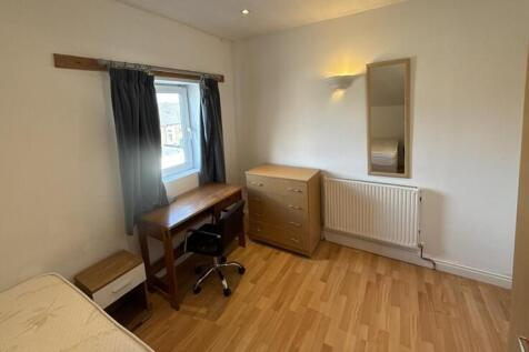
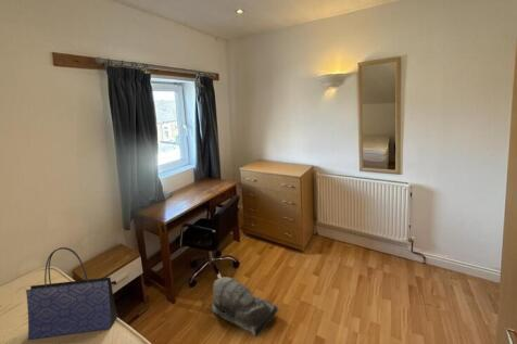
+ tote bag [25,246,119,341]
+ buddha head [211,276,281,339]
